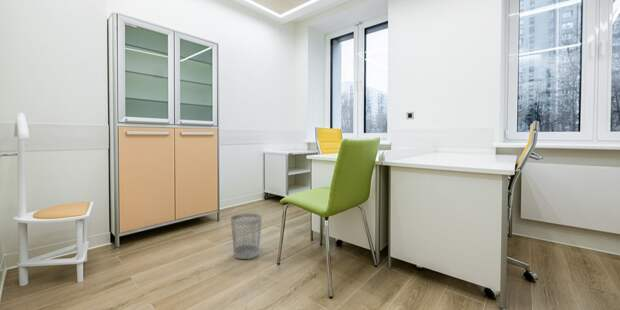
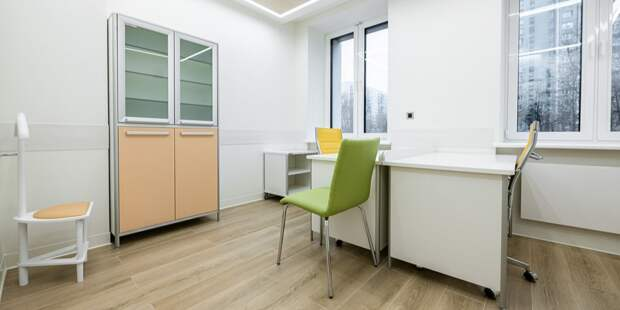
- wastebasket [230,213,263,260]
